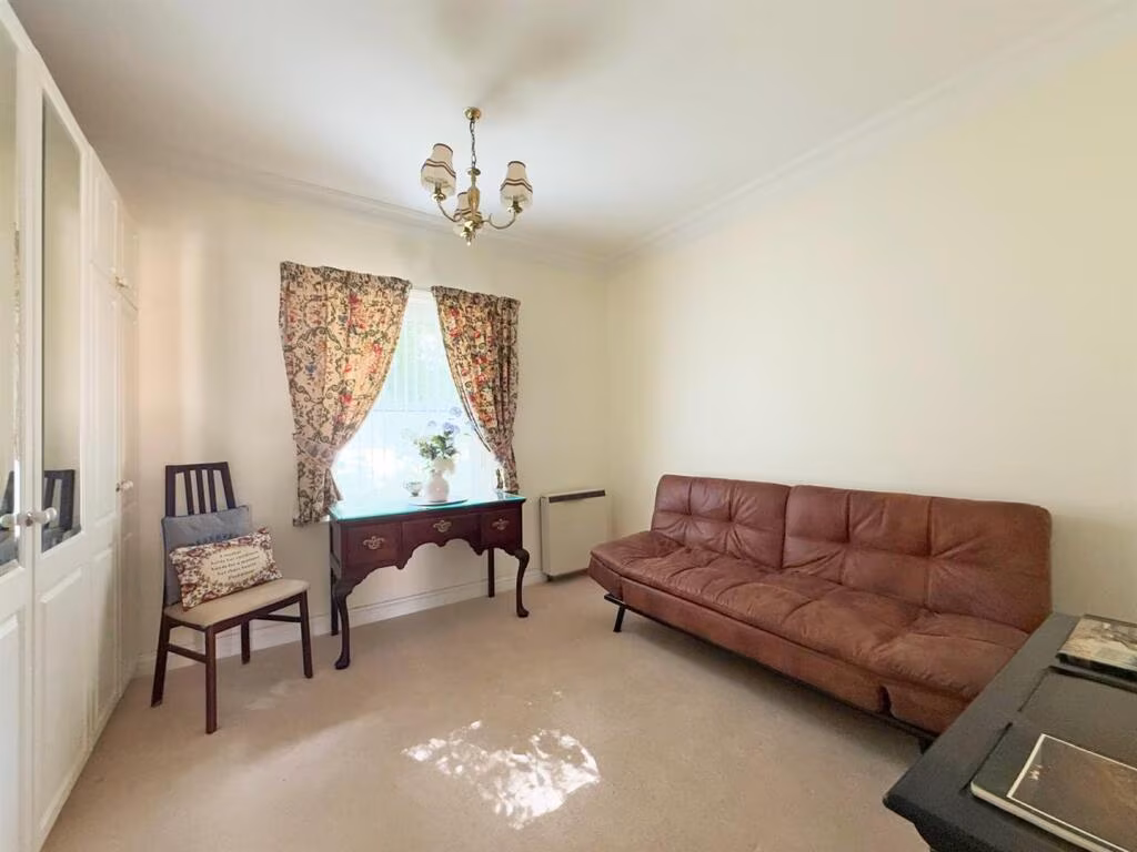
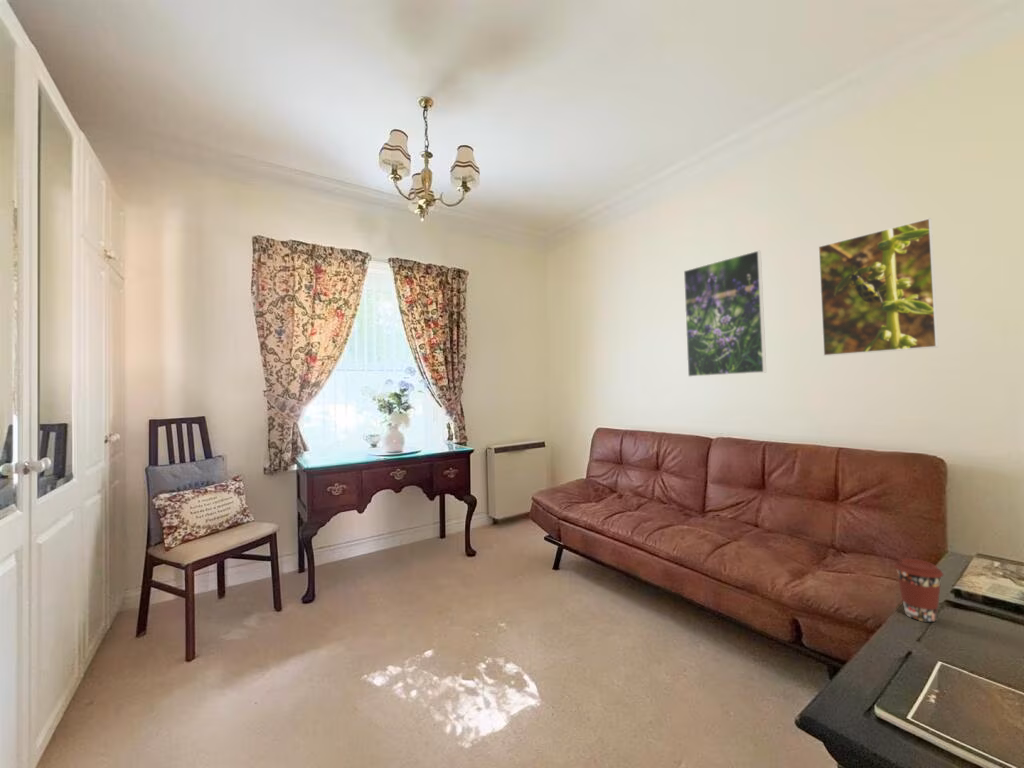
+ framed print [683,249,767,378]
+ coffee cup [893,558,944,623]
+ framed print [817,217,939,357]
